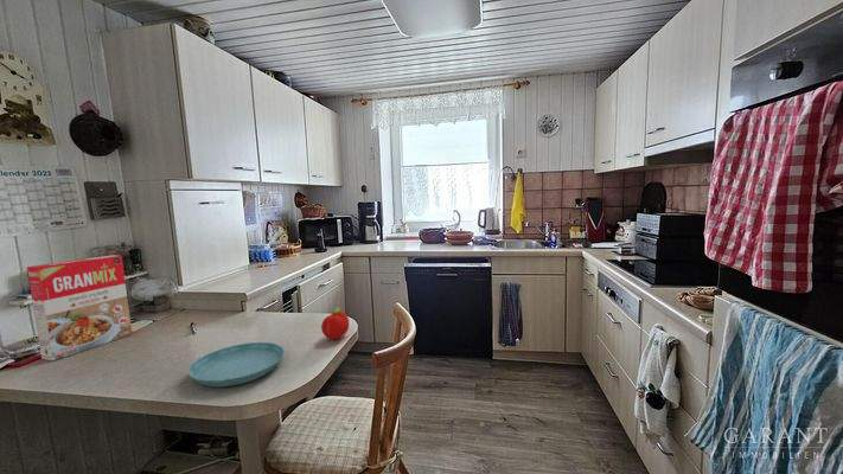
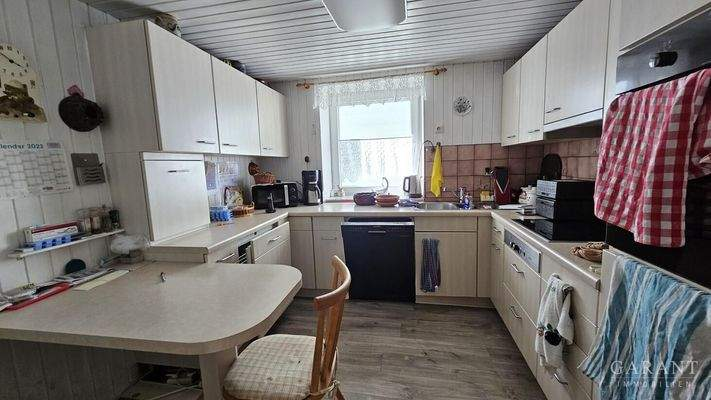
- fruit [320,307,350,340]
- saucer [187,341,286,387]
- cereal box [26,254,133,361]
